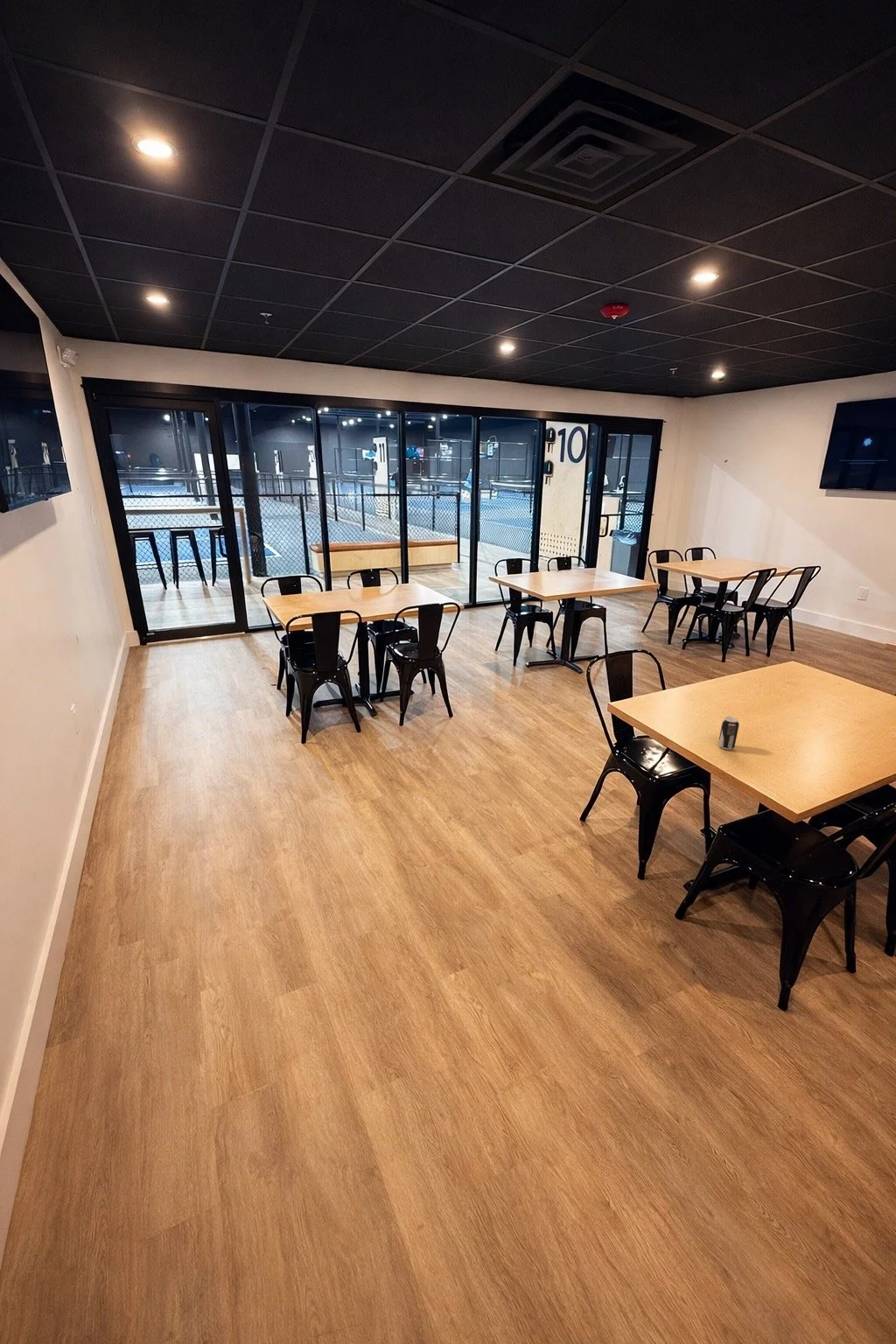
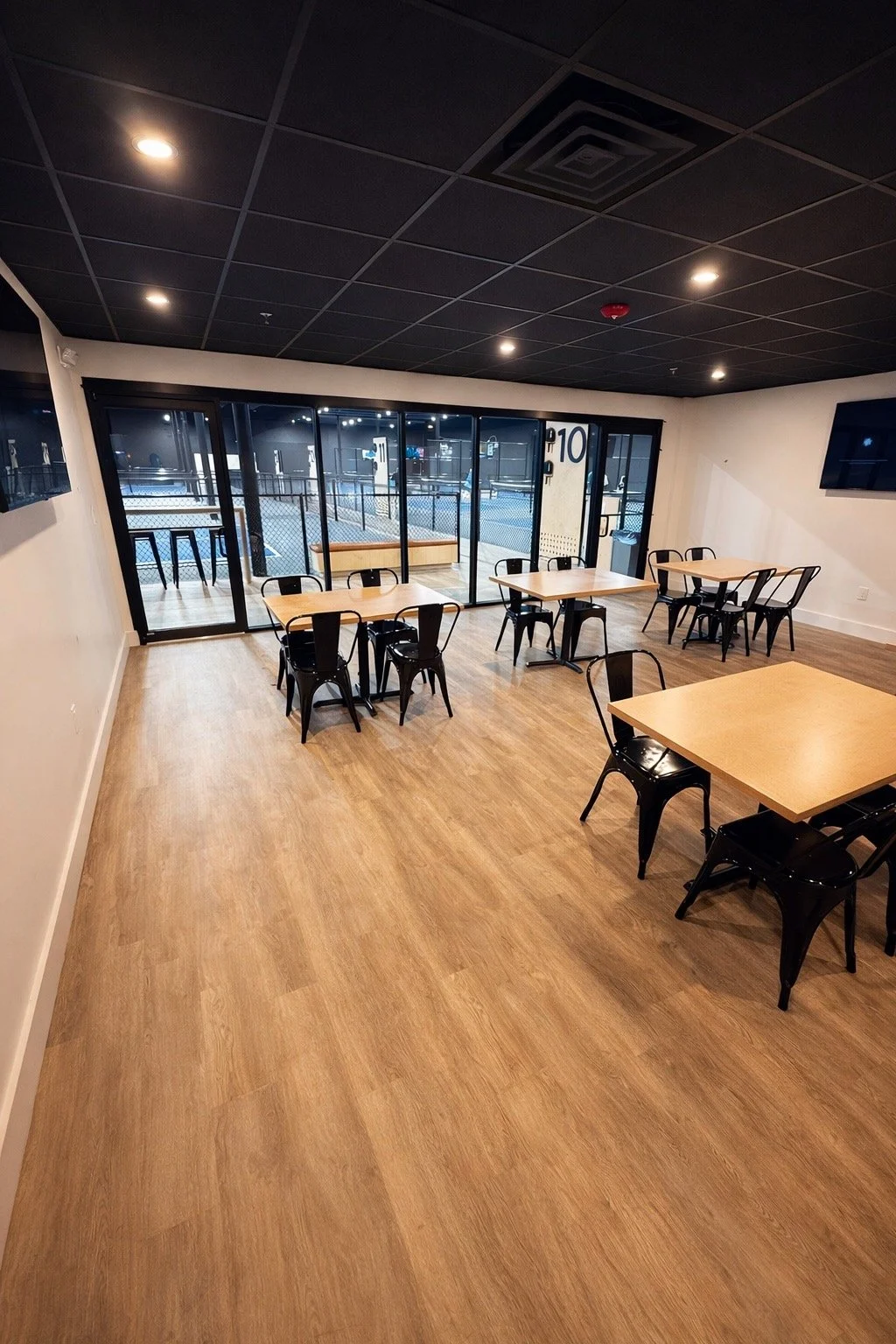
- beverage can [718,716,740,751]
